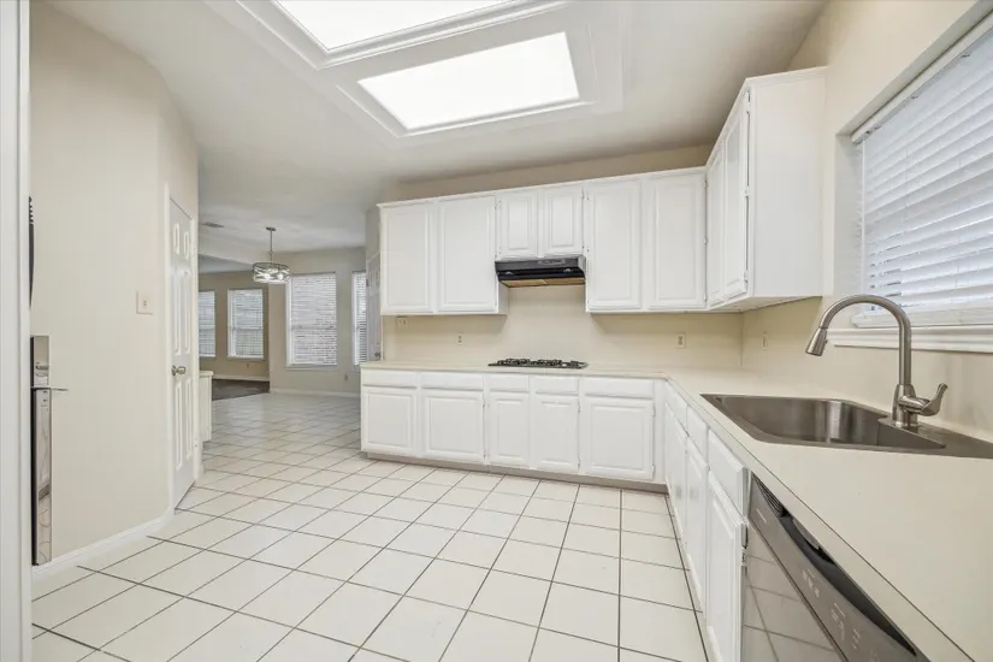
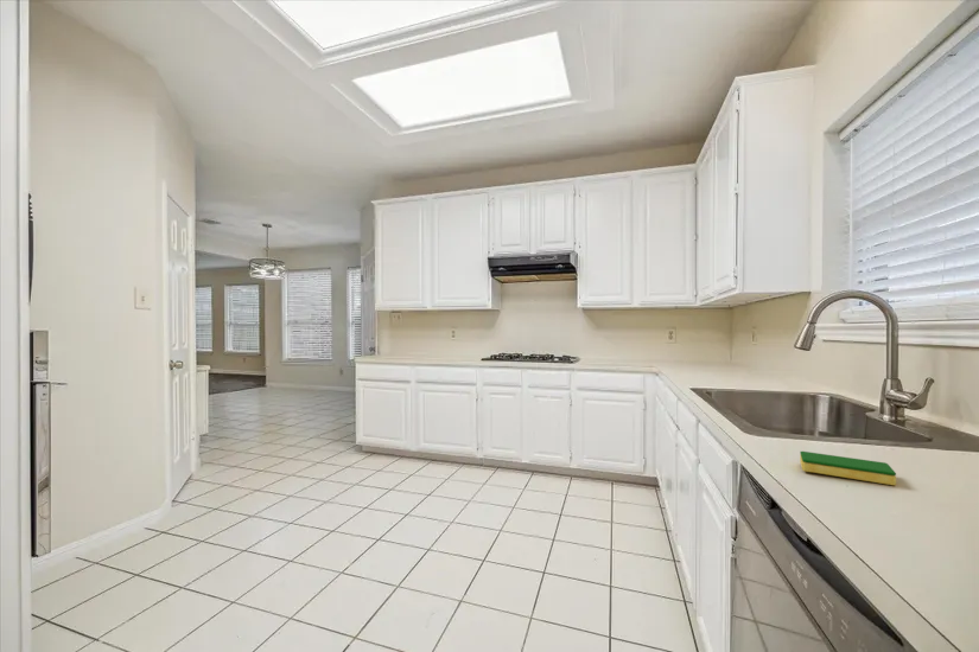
+ dish sponge [799,450,897,486]
